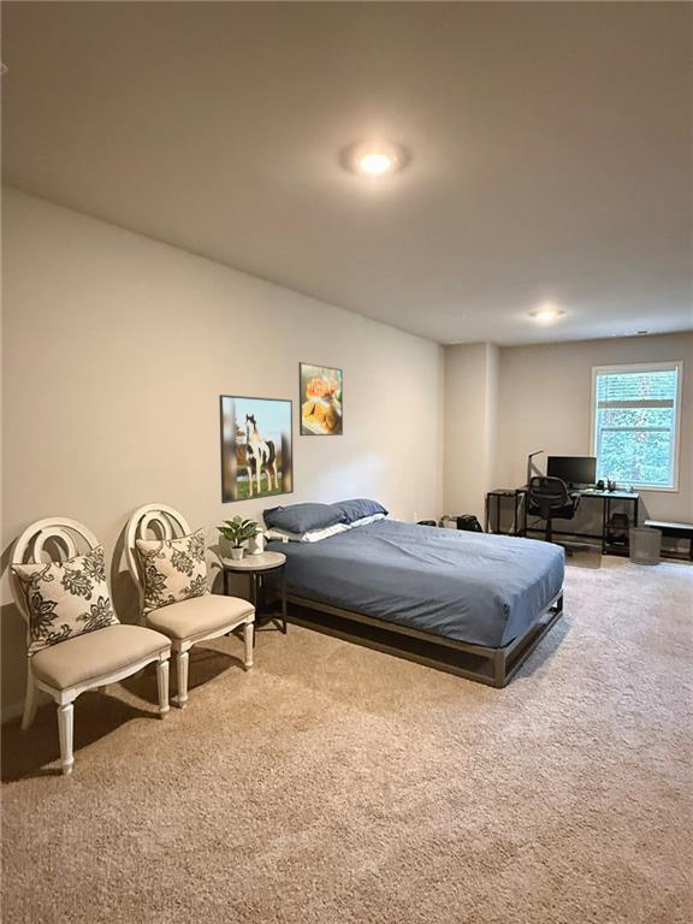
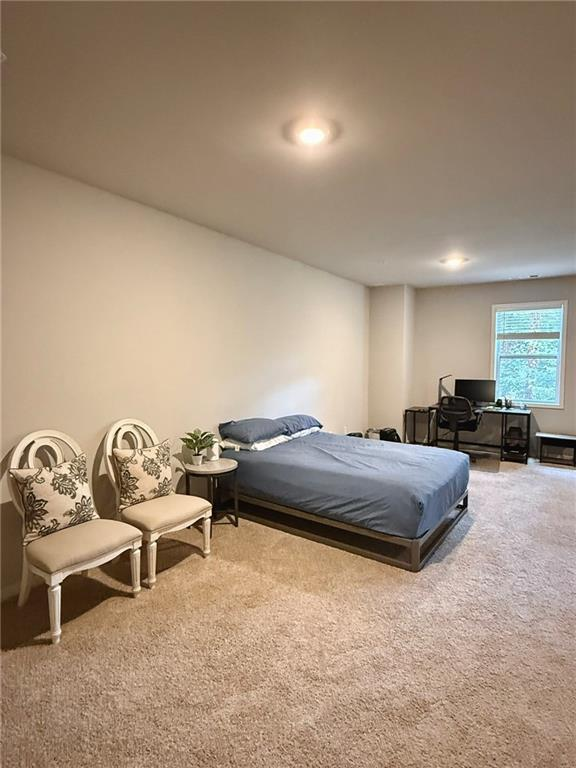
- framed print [297,361,344,437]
- waste bin [628,526,663,567]
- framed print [218,393,295,504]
